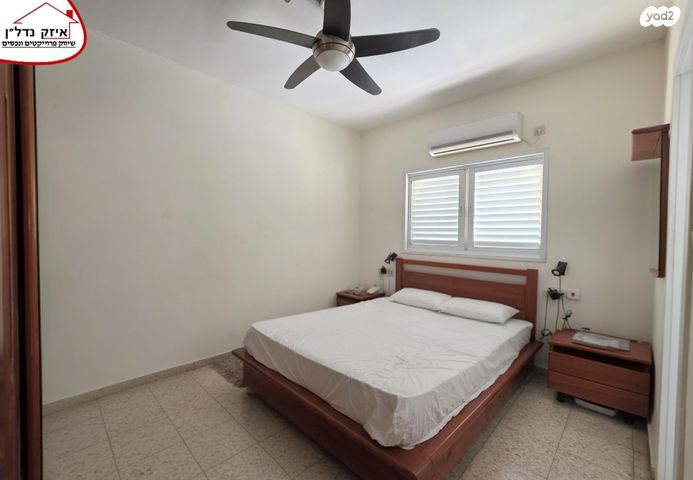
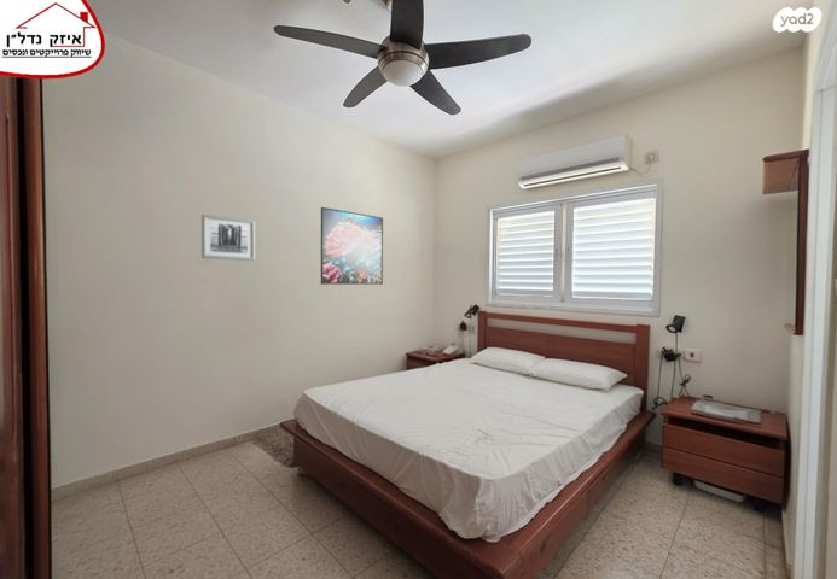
+ wall art [200,214,256,262]
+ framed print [320,206,384,286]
